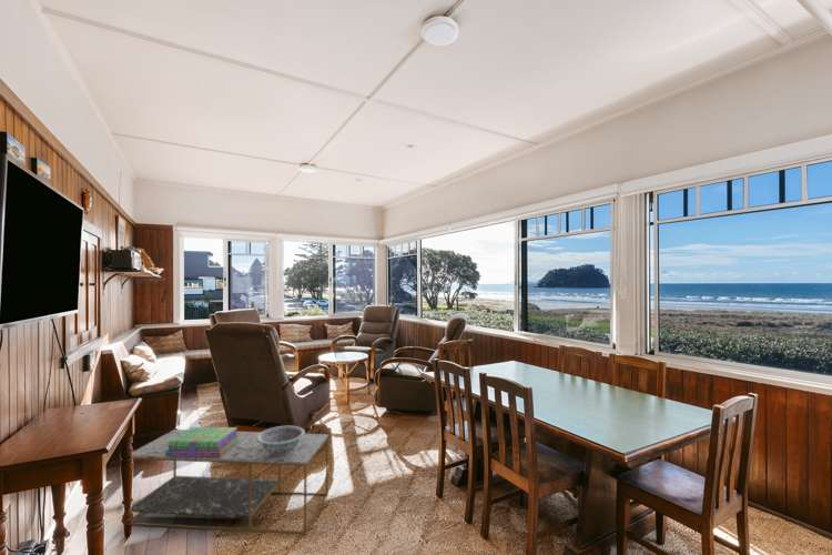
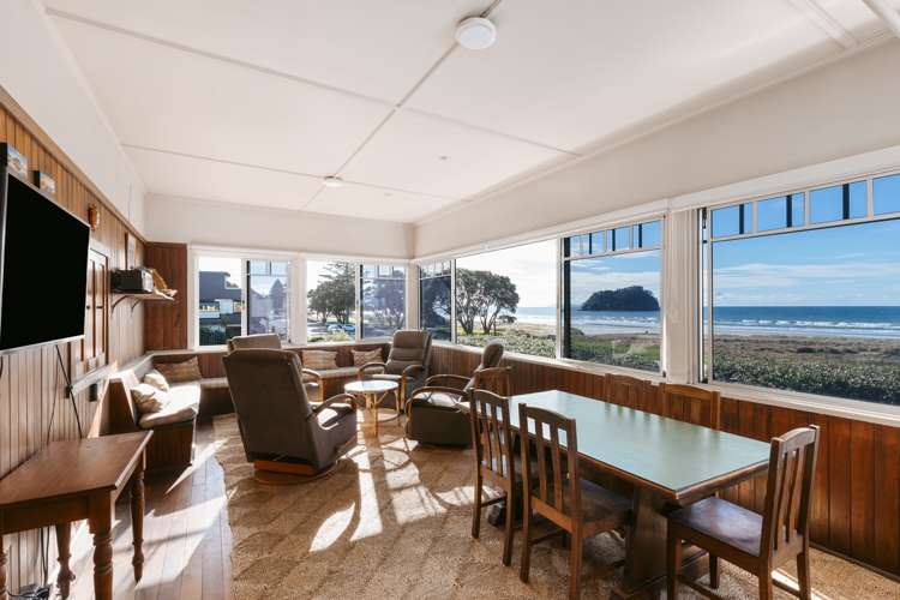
- decorative bowl [256,425,306,456]
- coffee table [126,428,329,535]
- stack of books [165,426,240,457]
